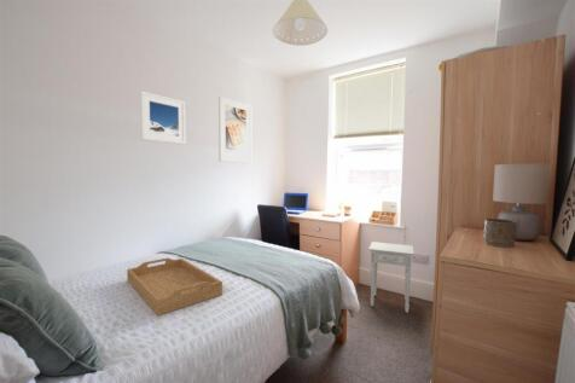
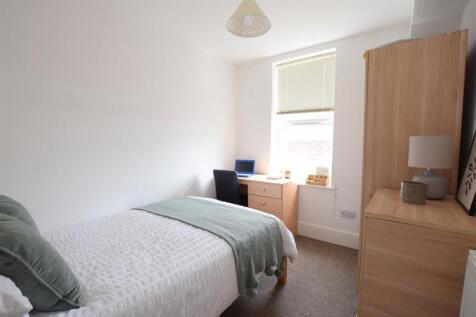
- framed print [217,95,252,164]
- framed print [139,89,187,145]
- nightstand [367,240,416,314]
- serving tray [126,256,223,317]
